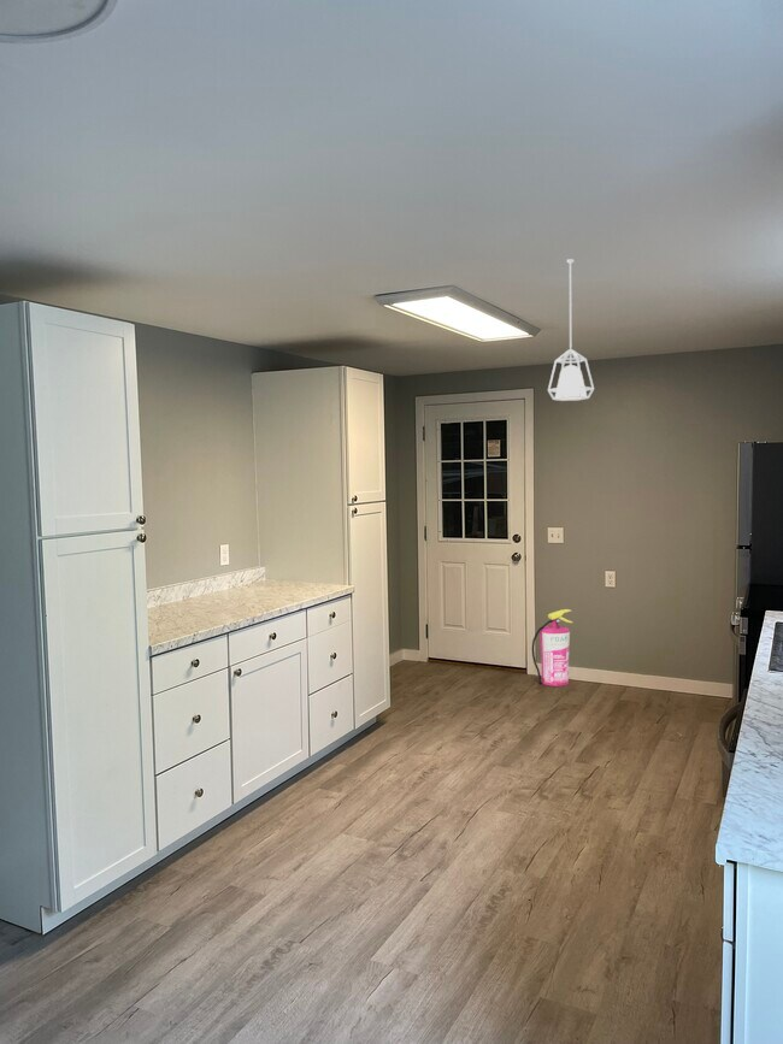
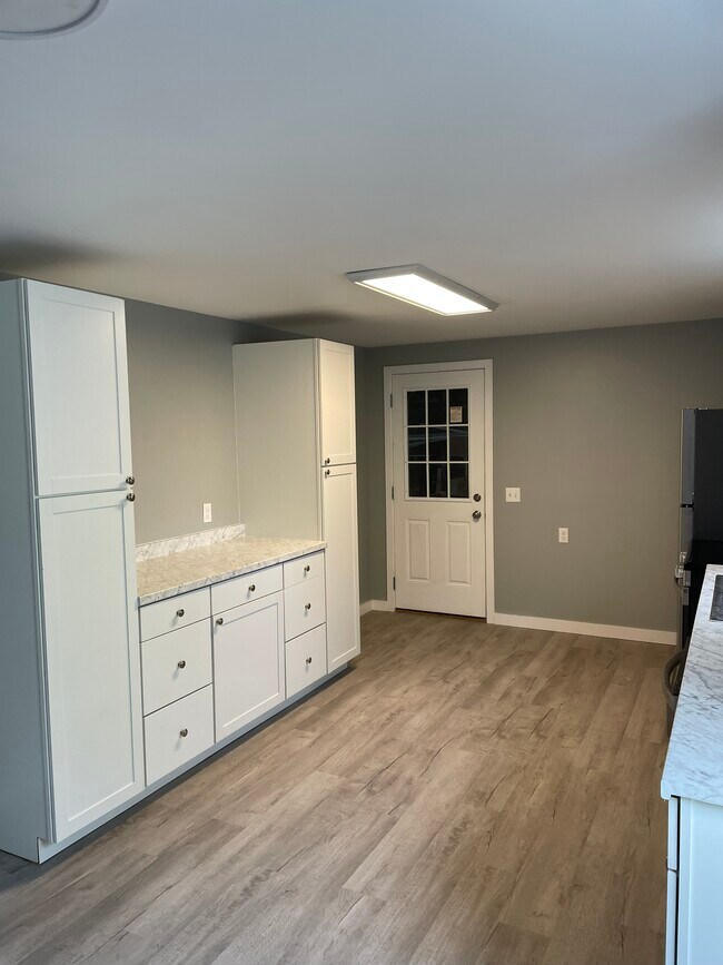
- fire extinguisher [530,608,573,688]
- pendant lamp [547,258,595,402]
